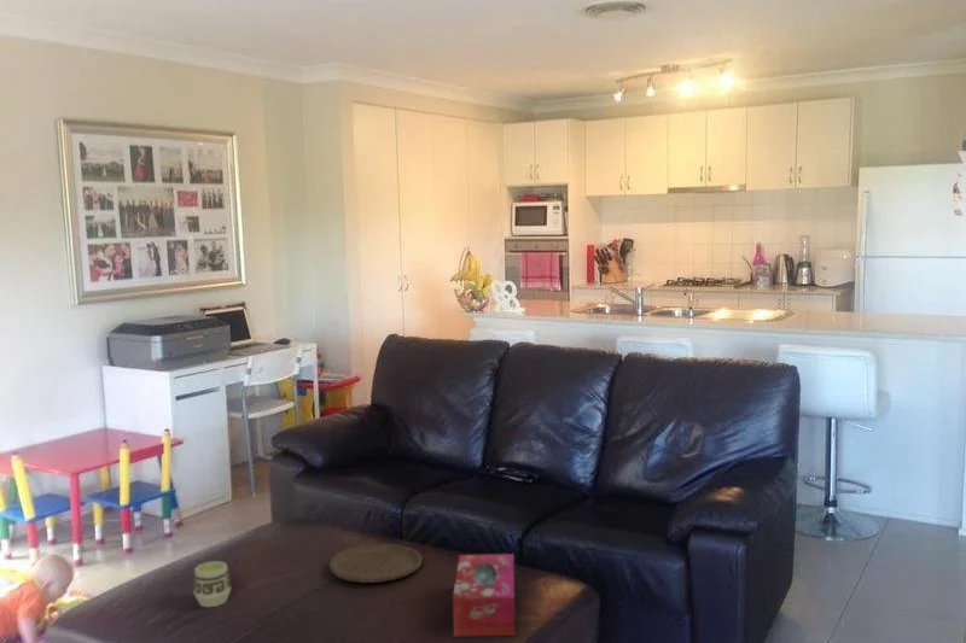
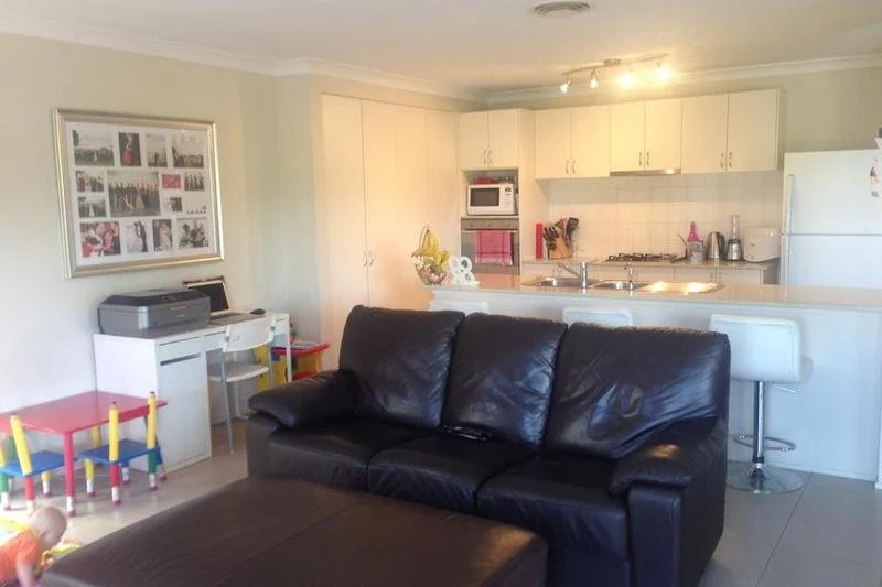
- plate [327,543,423,584]
- tissue box [452,553,516,637]
- cup [192,560,232,608]
